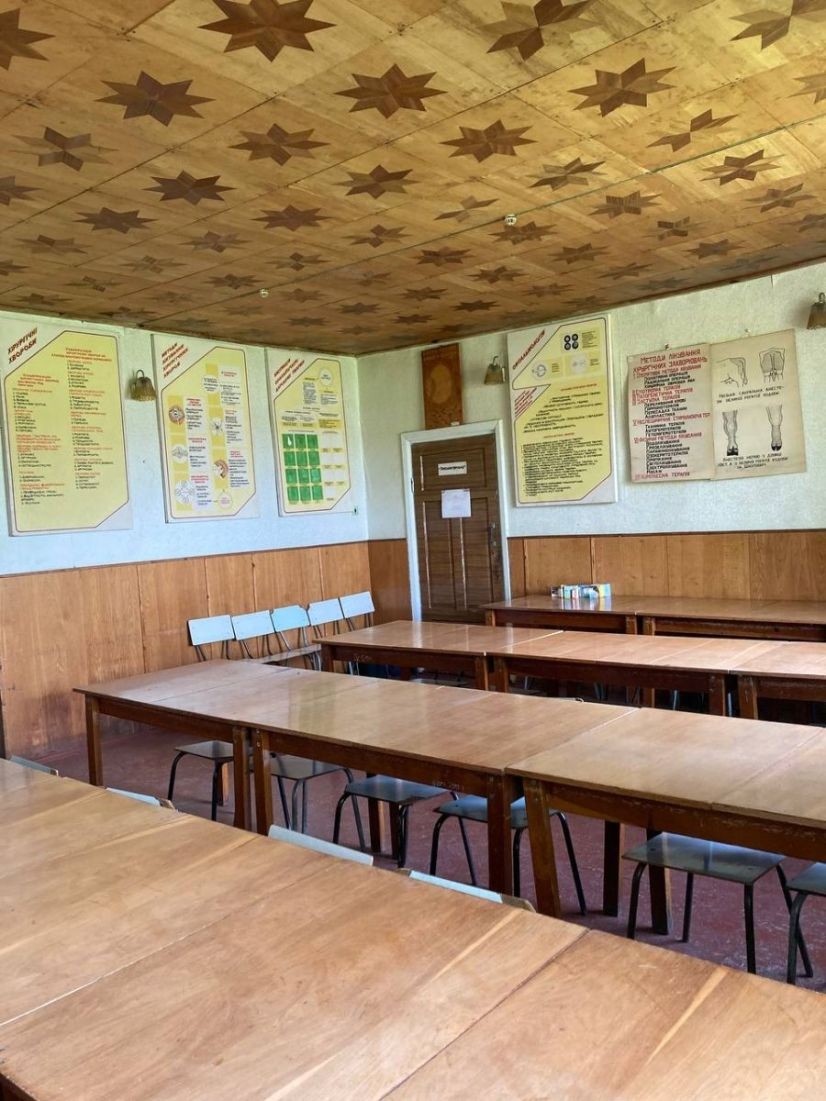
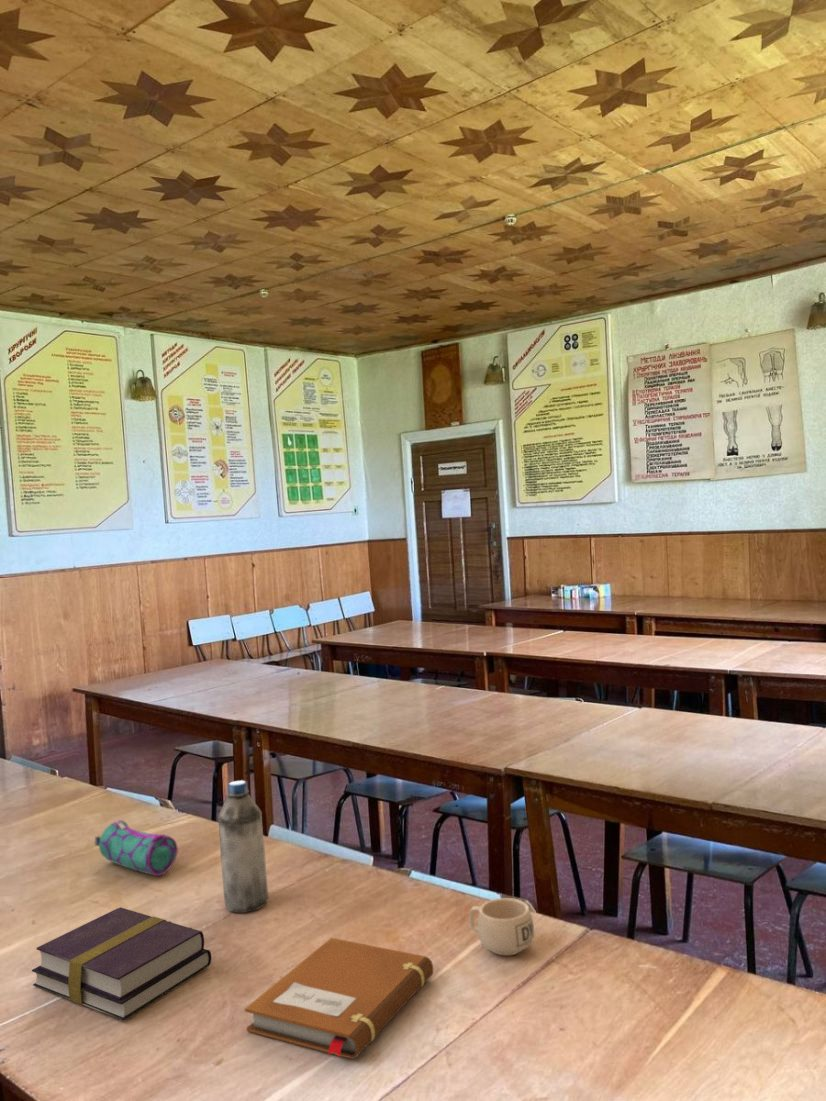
+ pencil case [94,819,179,877]
+ mug [468,897,535,956]
+ book [31,906,212,1021]
+ notebook [244,937,434,1060]
+ water bottle [217,779,269,914]
